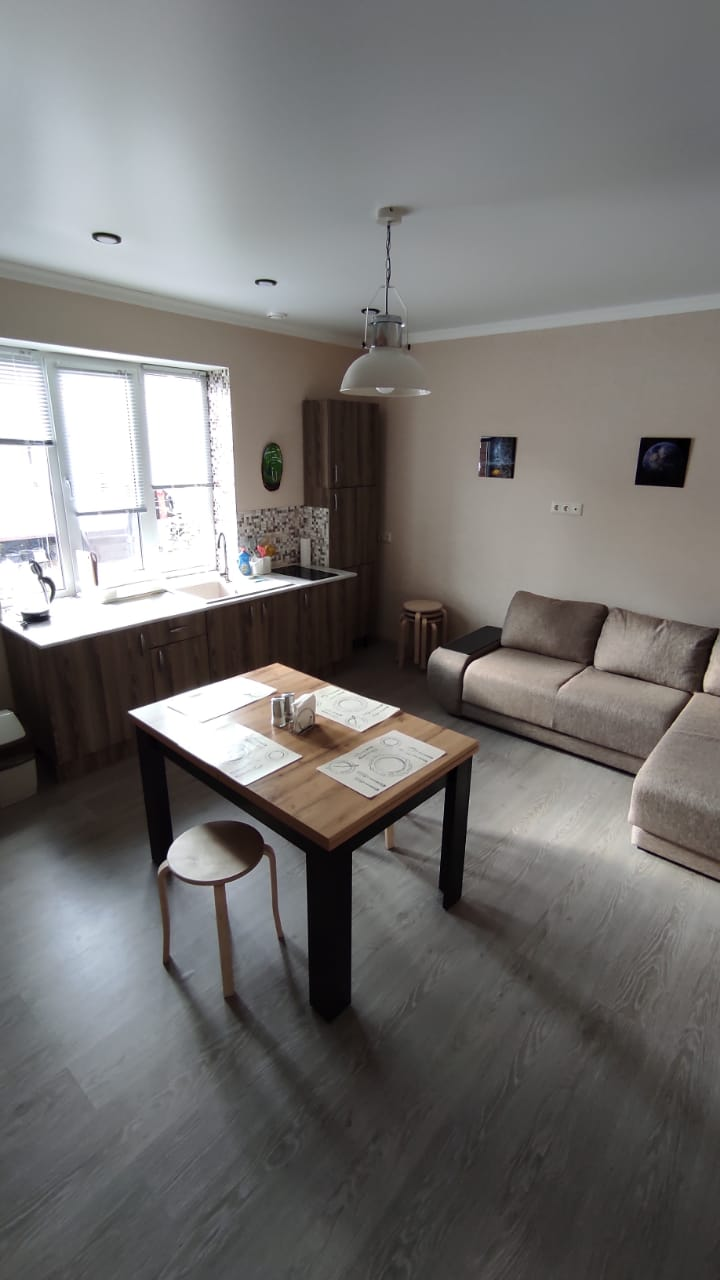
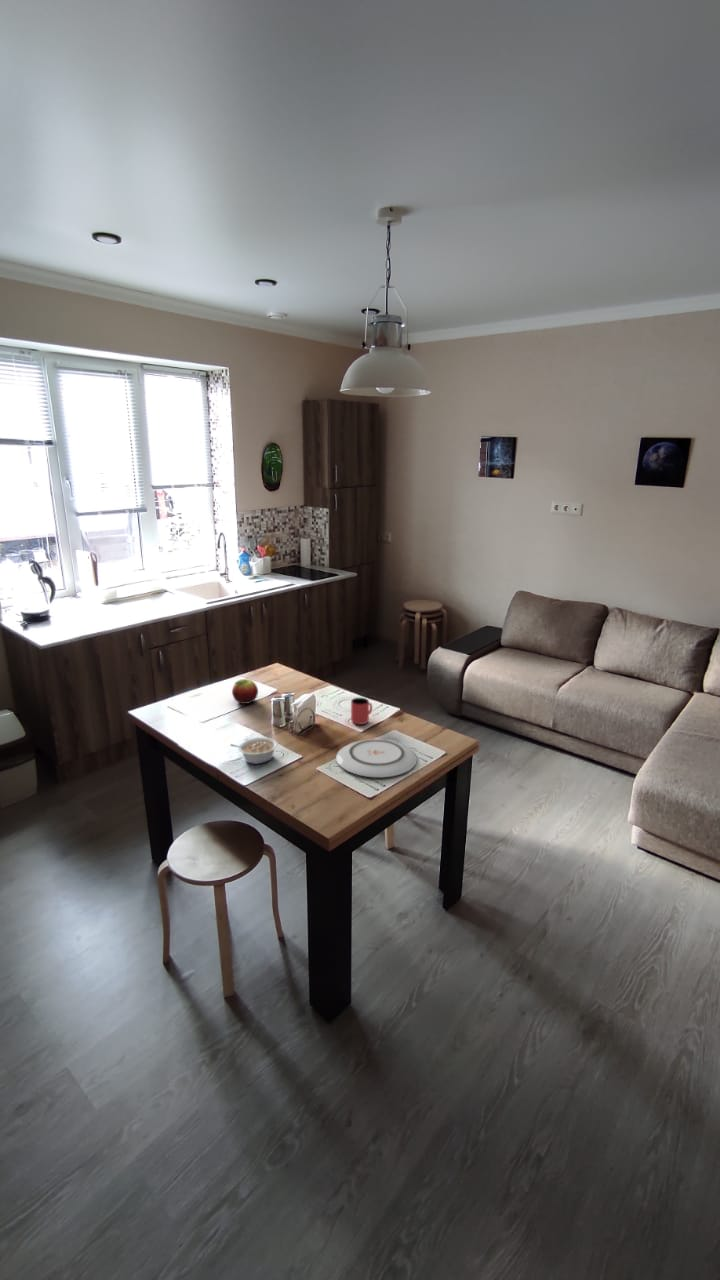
+ fruit [231,678,259,705]
+ legume [229,737,279,765]
+ cup [350,697,373,725]
+ plate [335,738,418,778]
